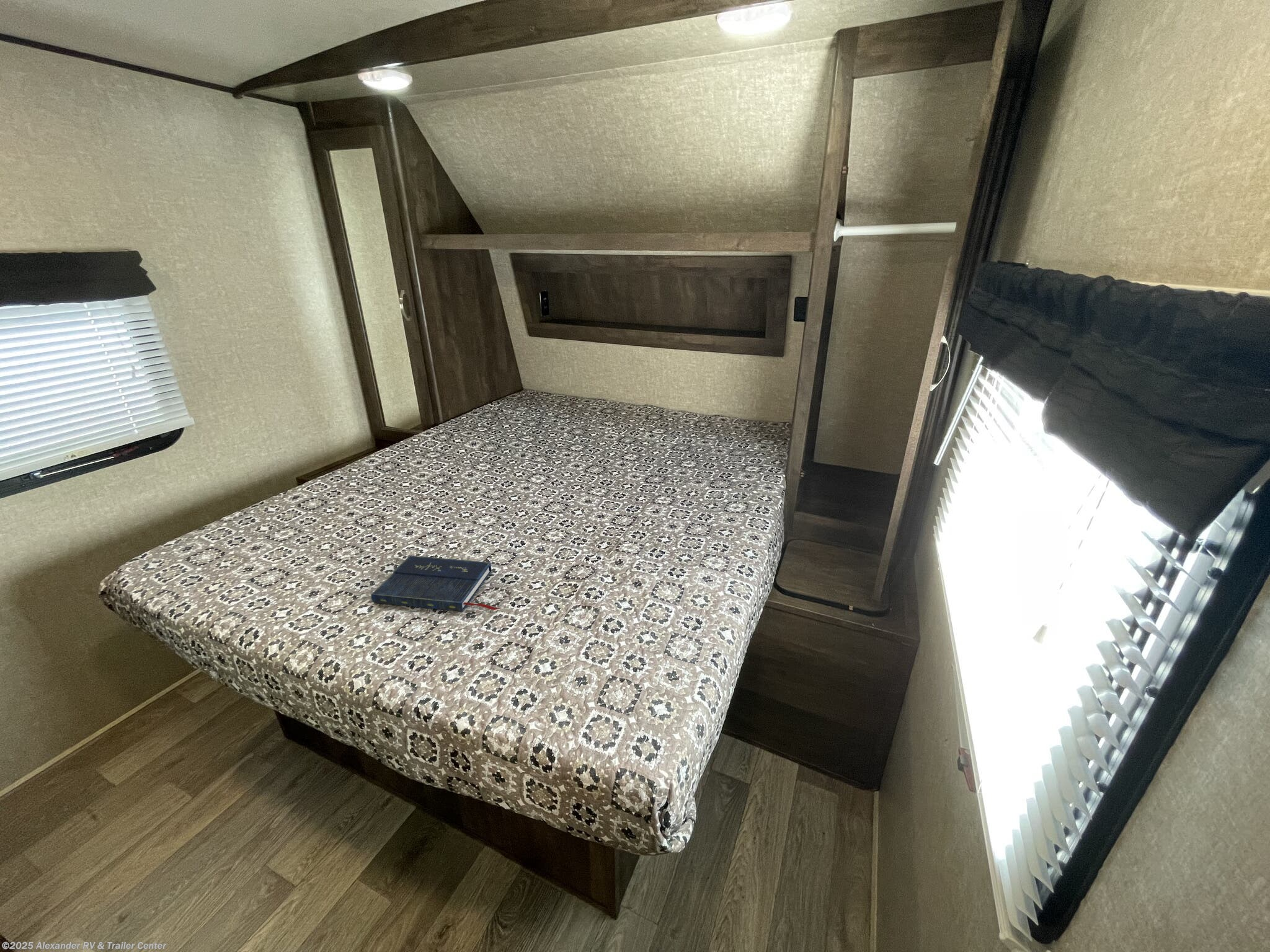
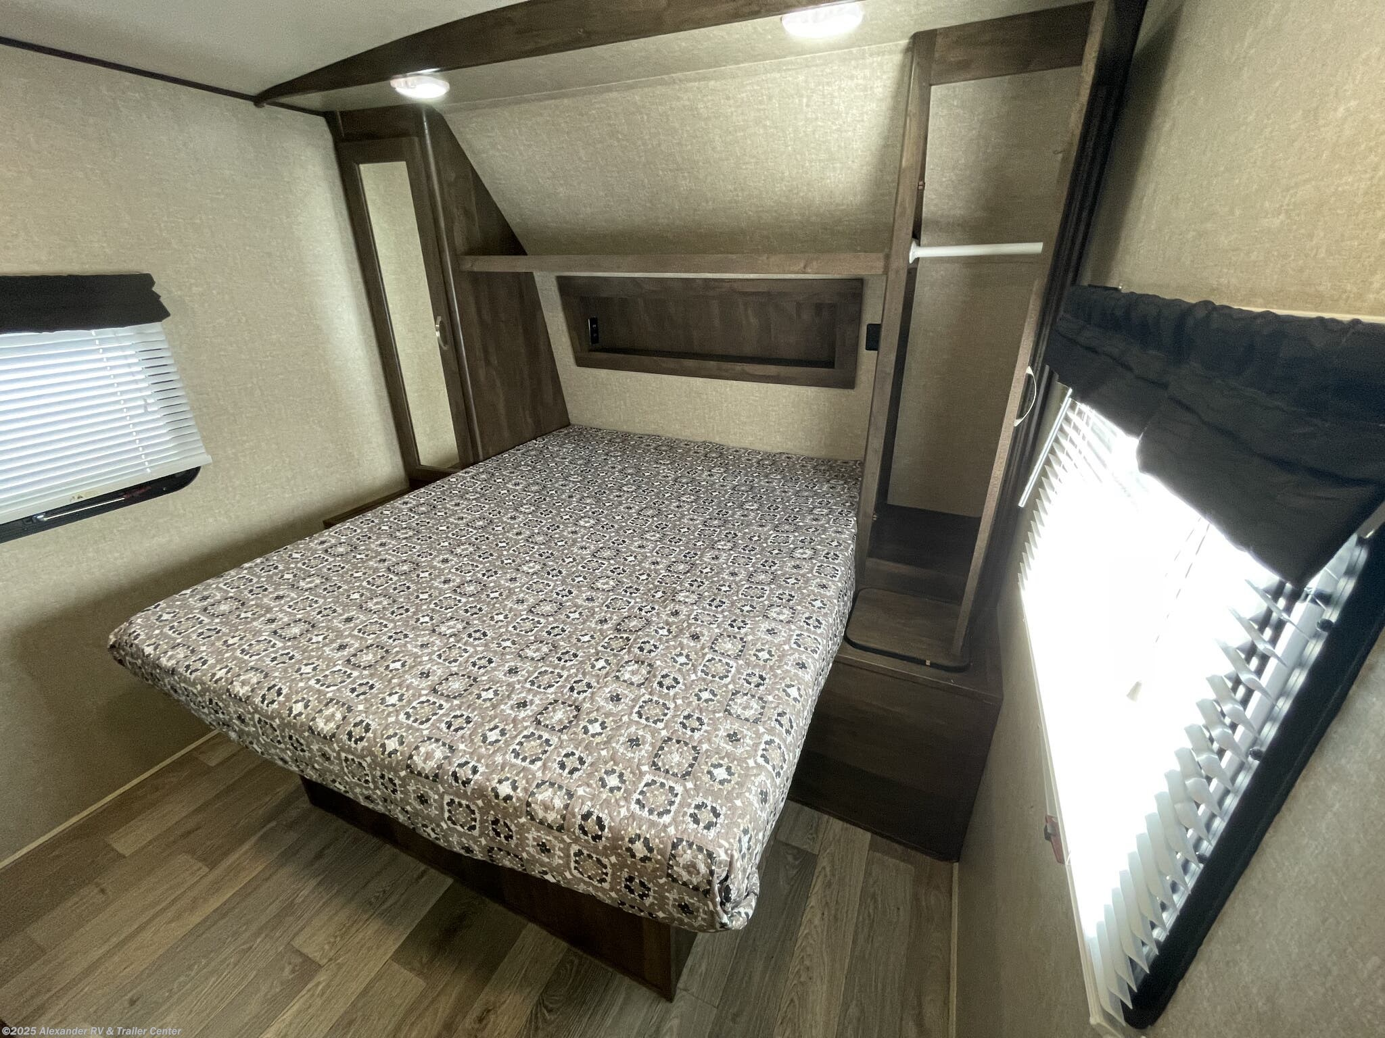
- book [371,555,500,612]
